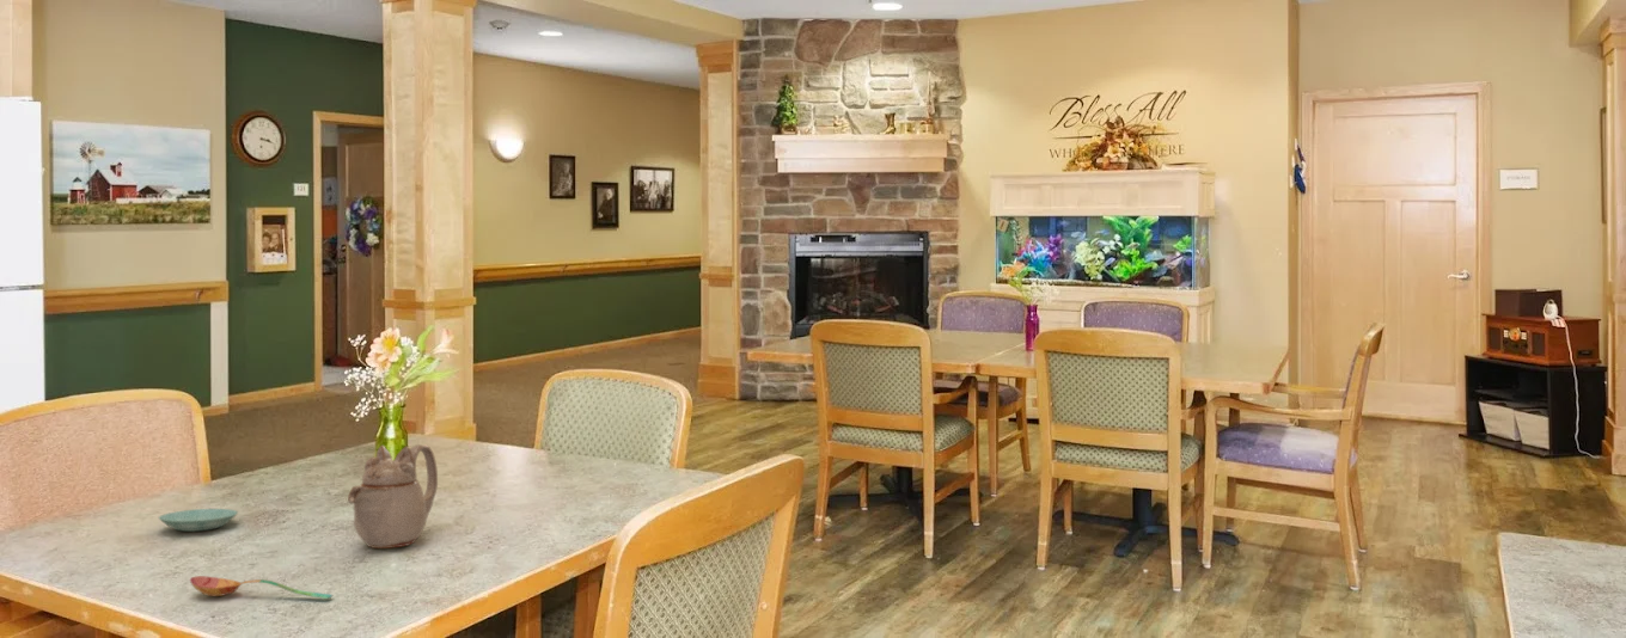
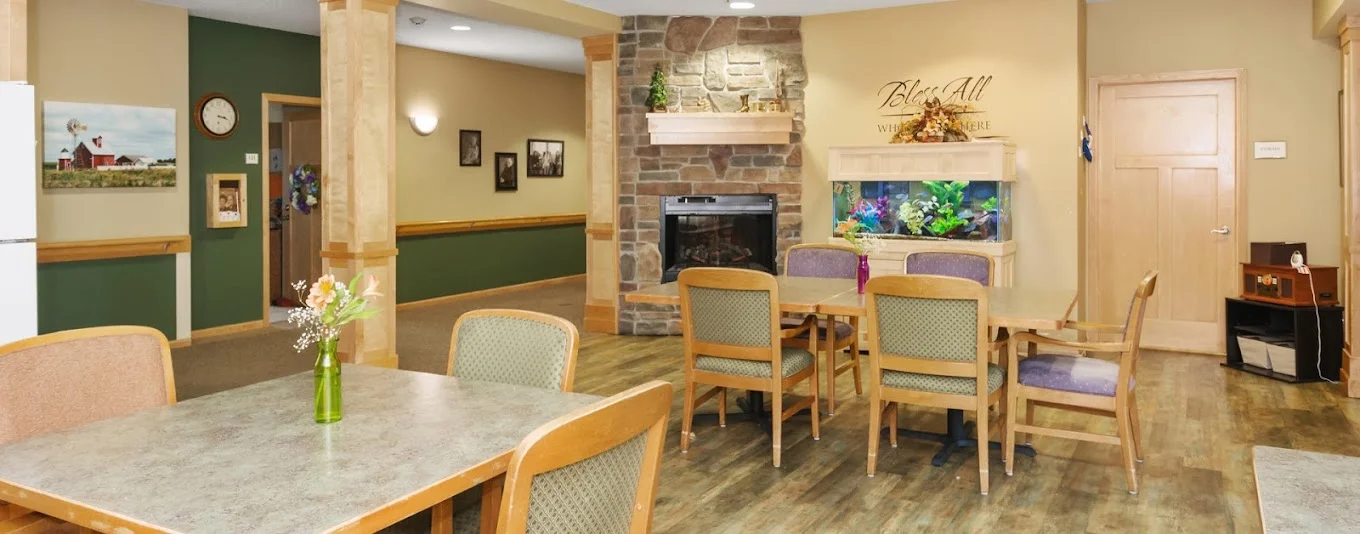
- soupspoon [189,575,334,600]
- teapot [347,443,439,550]
- saucer [158,508,239,533]
